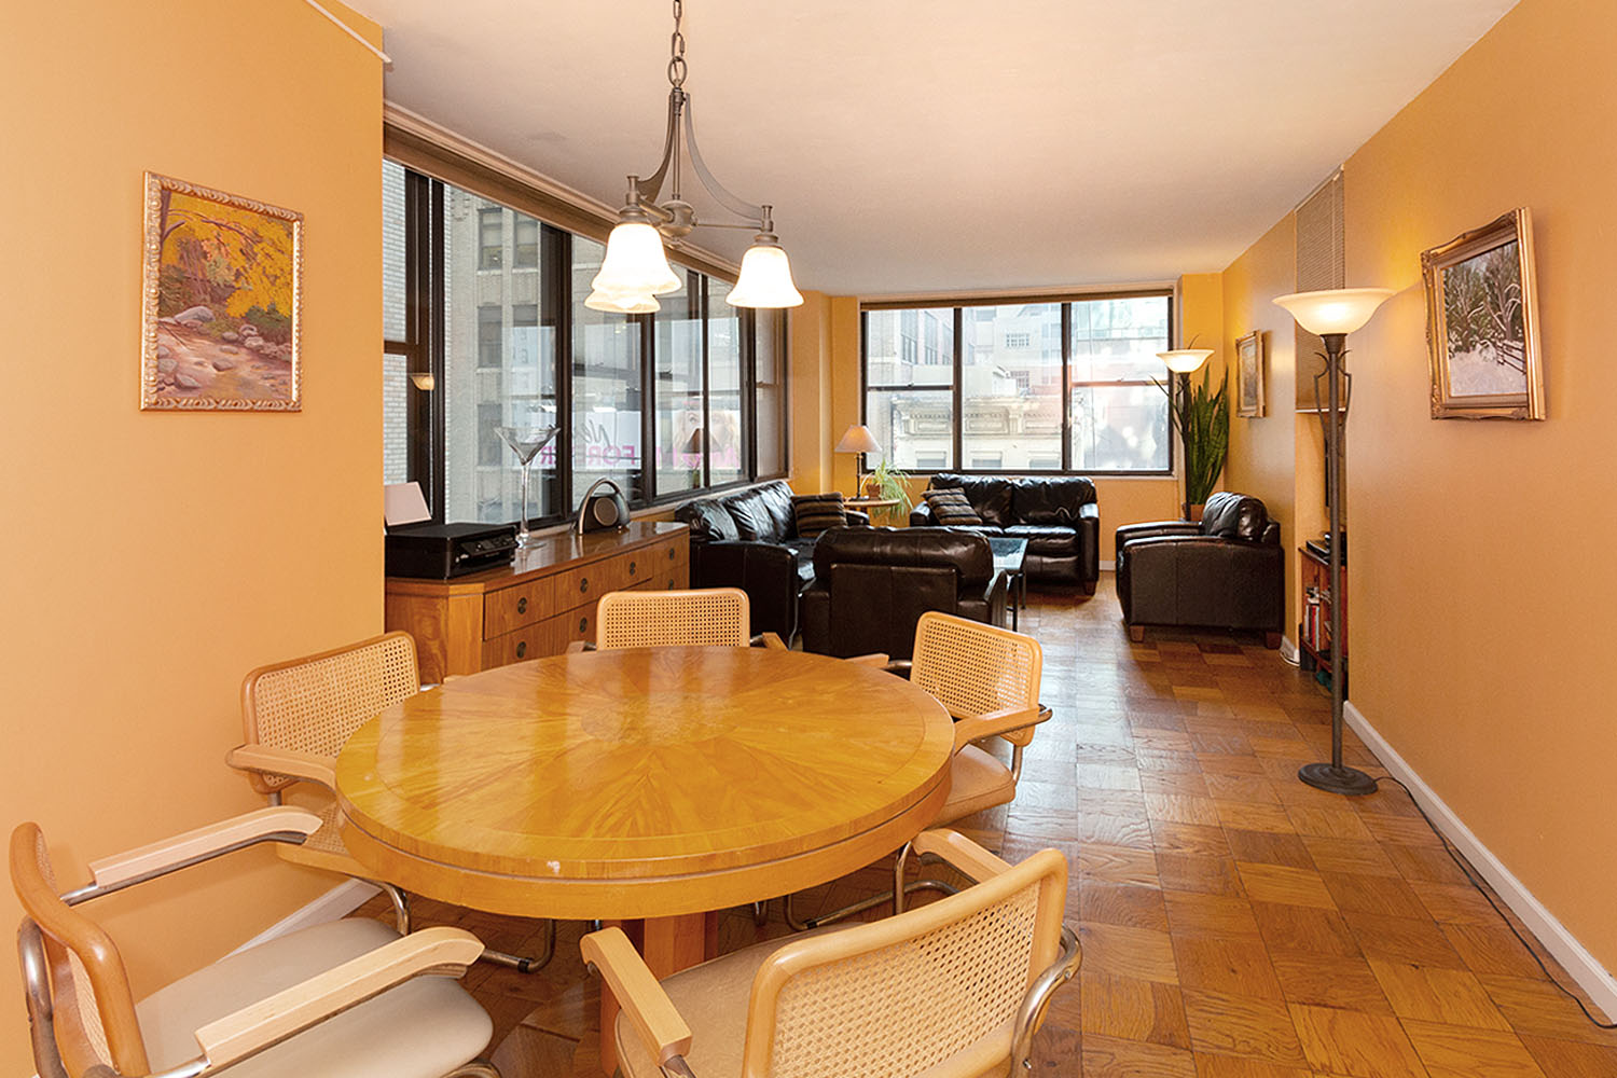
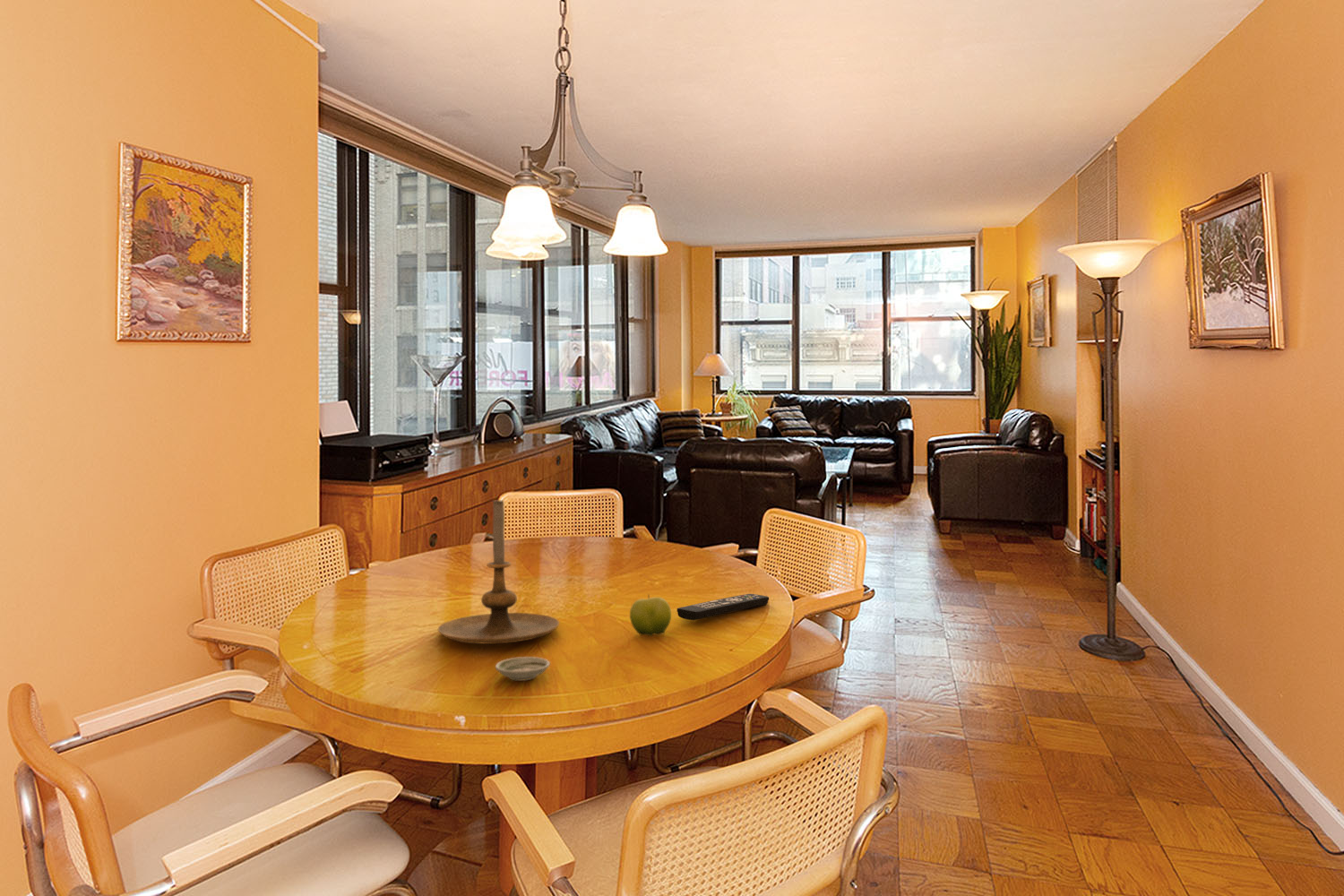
+ fruit [629,593,672,637]
+ saucer [495,656,551,682]
+ remote control [676,593,770,621]
+ candle holder [437,498,560,645]
